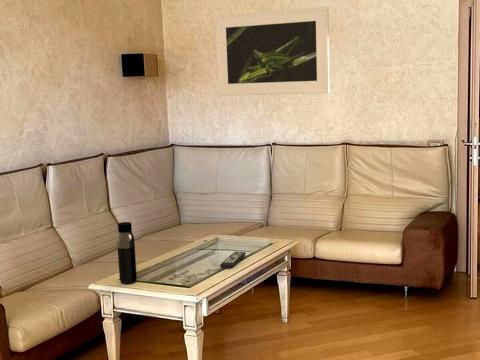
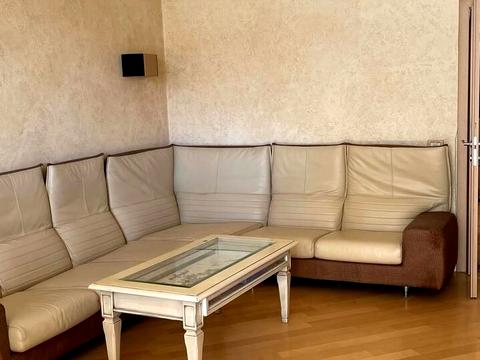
- water bottle [116,221,138,285]
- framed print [214,6,331,97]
- remote control [219,251,247,270]
